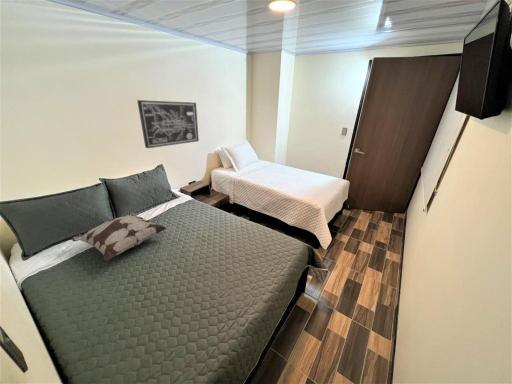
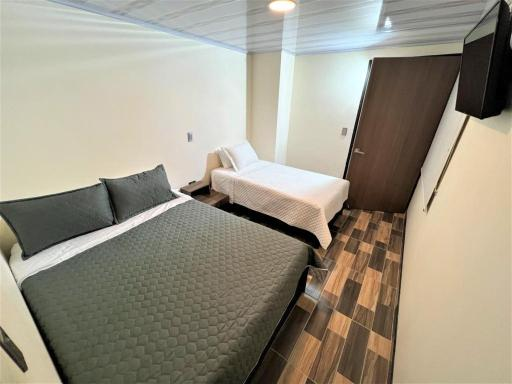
- wall art [136,99,200,149]
- decorative pillow [70,212,167,262]
